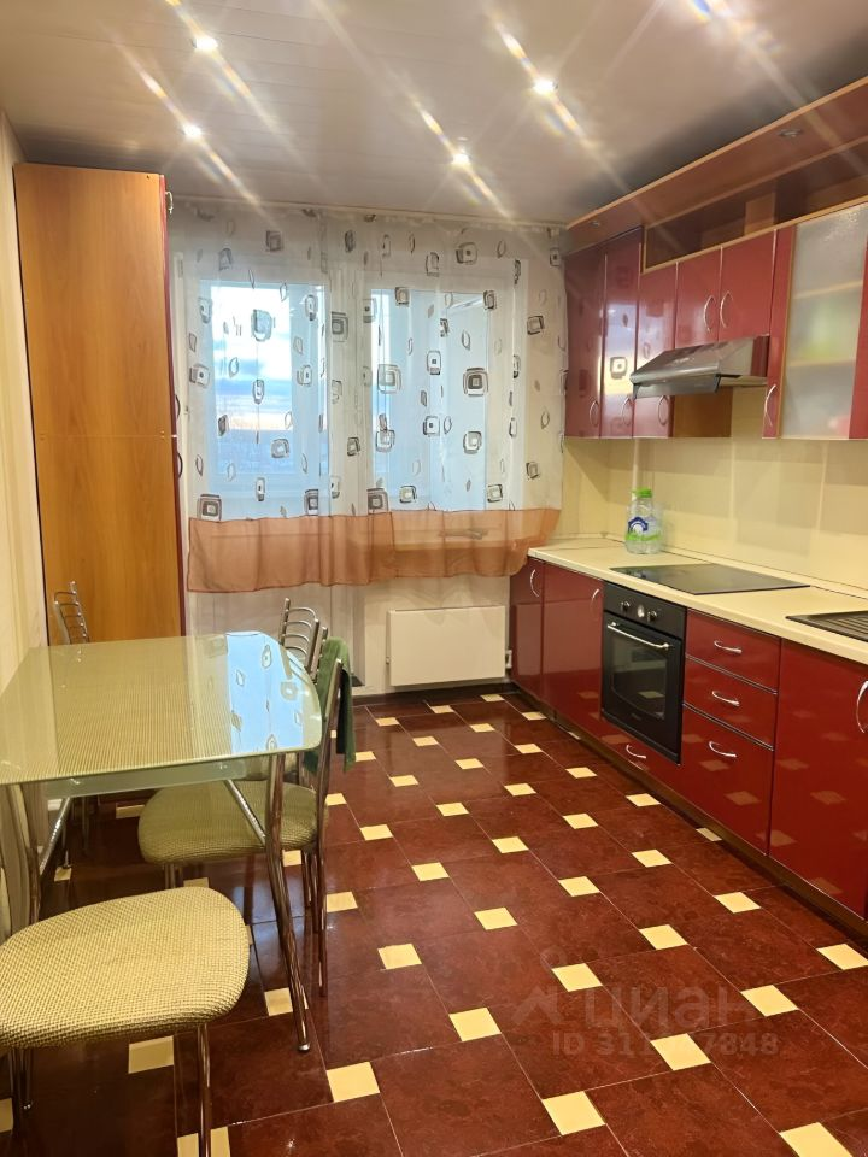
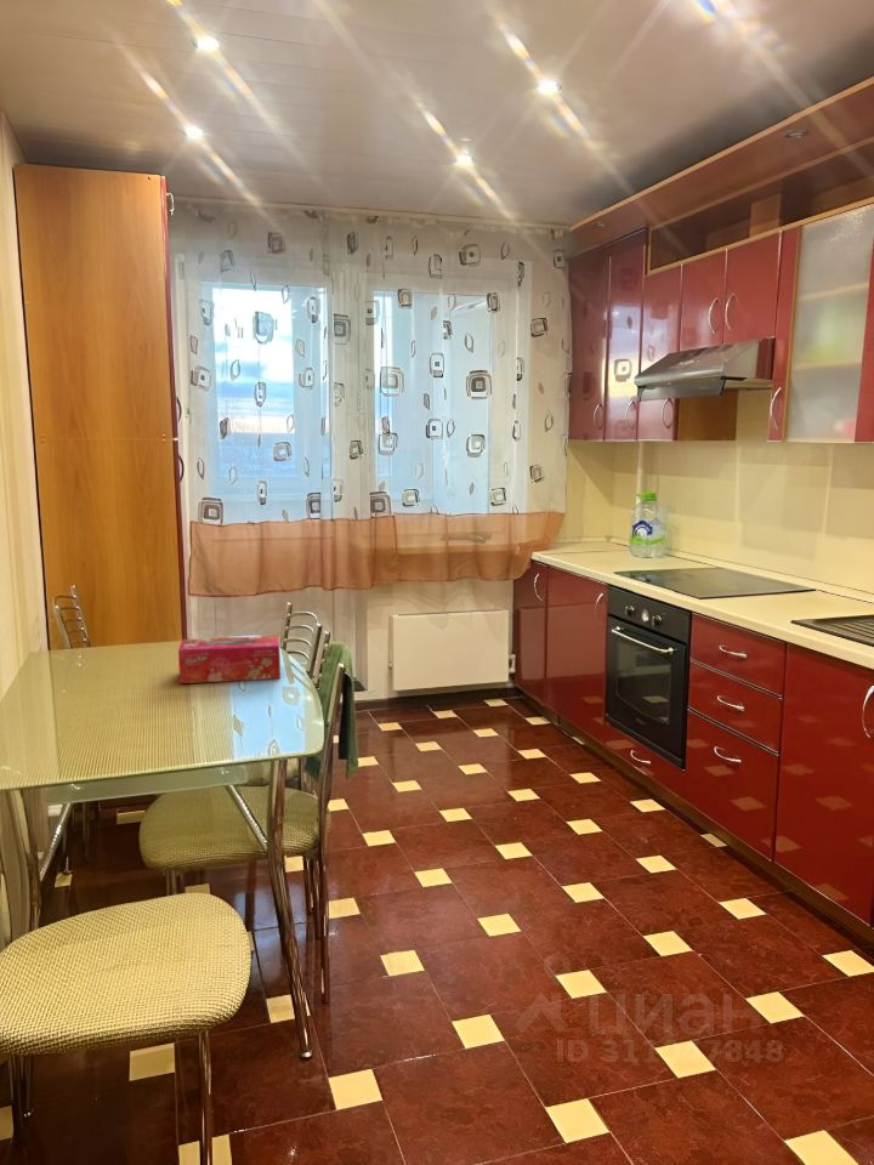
+ tissue box [177,635,282,684]
